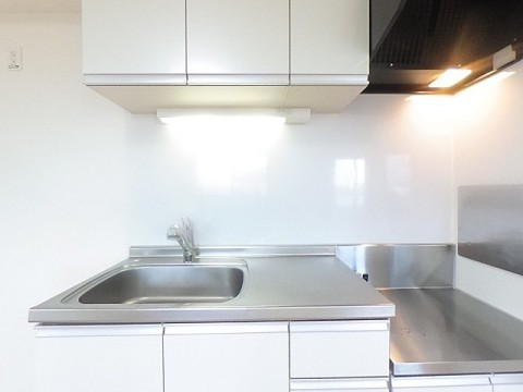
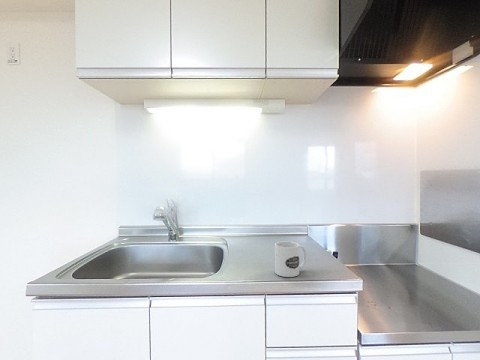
+ mug [274,241,307,278]
